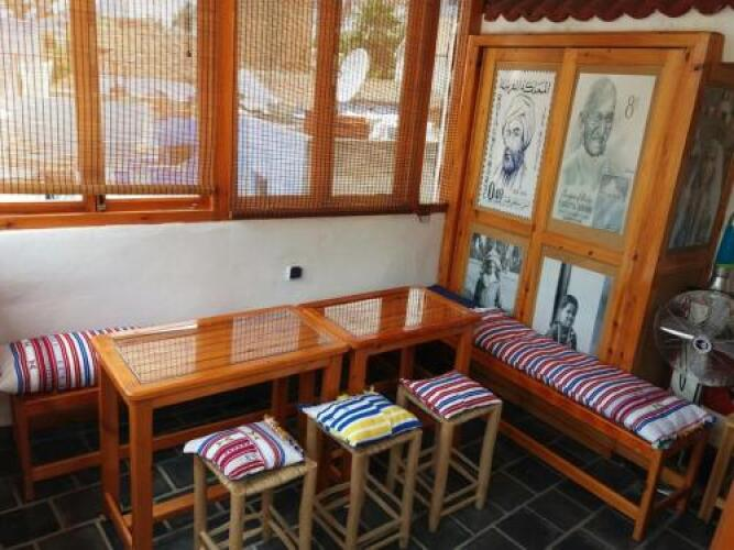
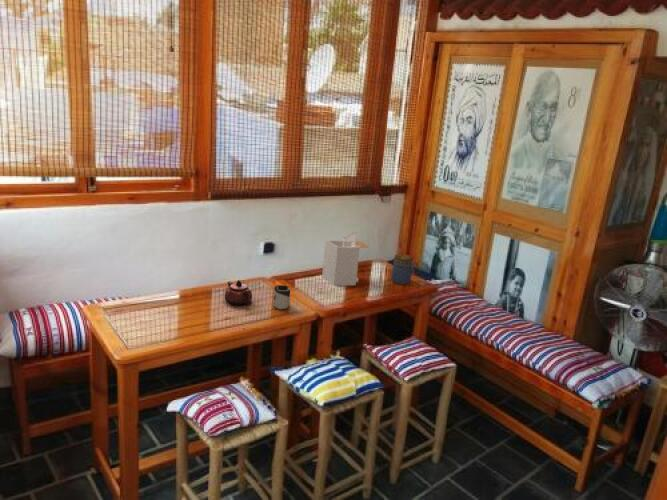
+ jar [390,253,416,285]
+ teapot [224,279,253,306]
+ architectural model [321,231,370,287]
+ cup [272,284,291,310]
